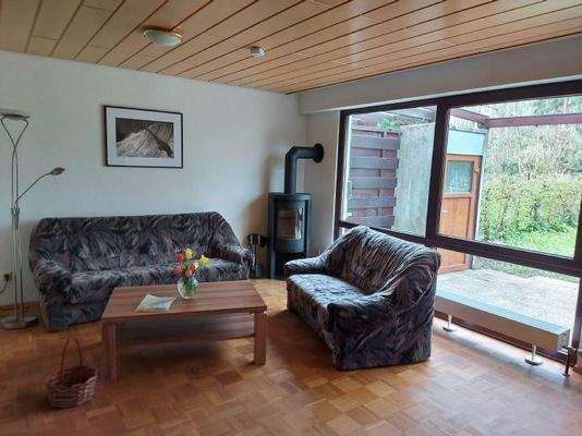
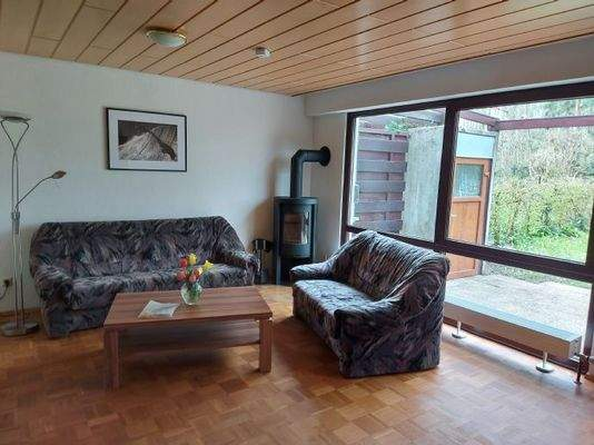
- basket [44,336,98,409]
